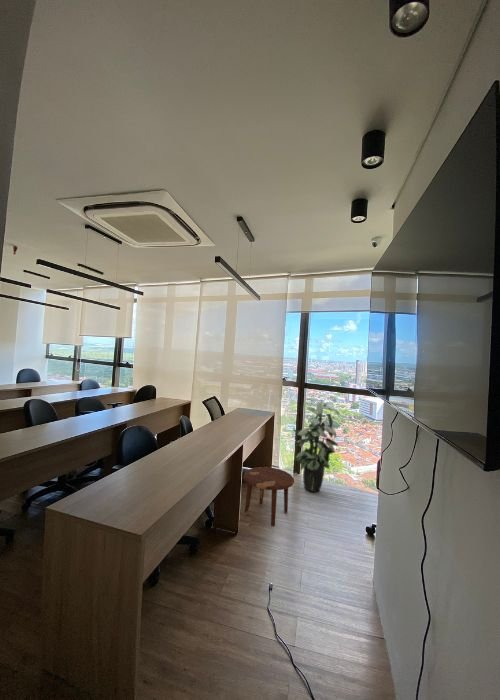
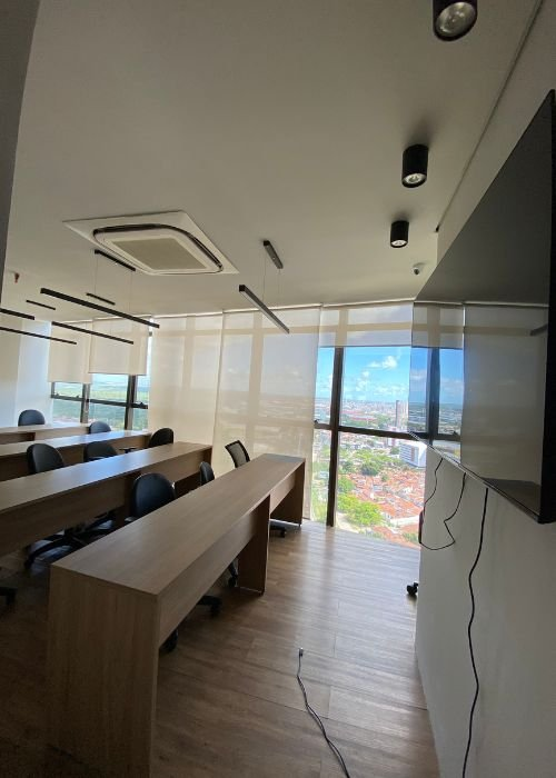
- indoor plant [292,397,340,493]
- side table [242,466,295,527]
